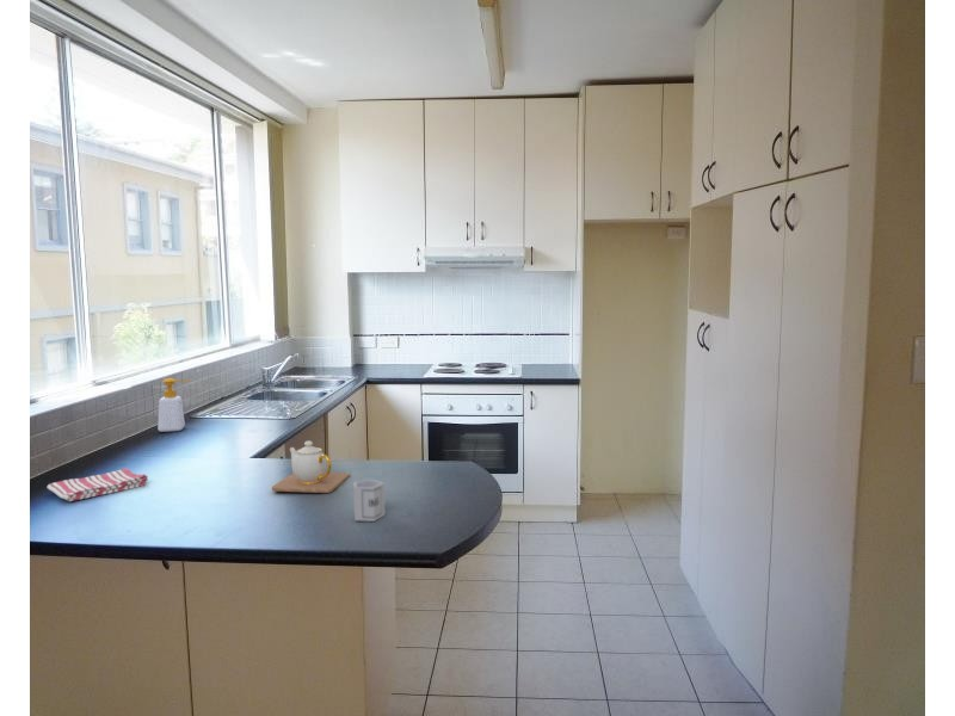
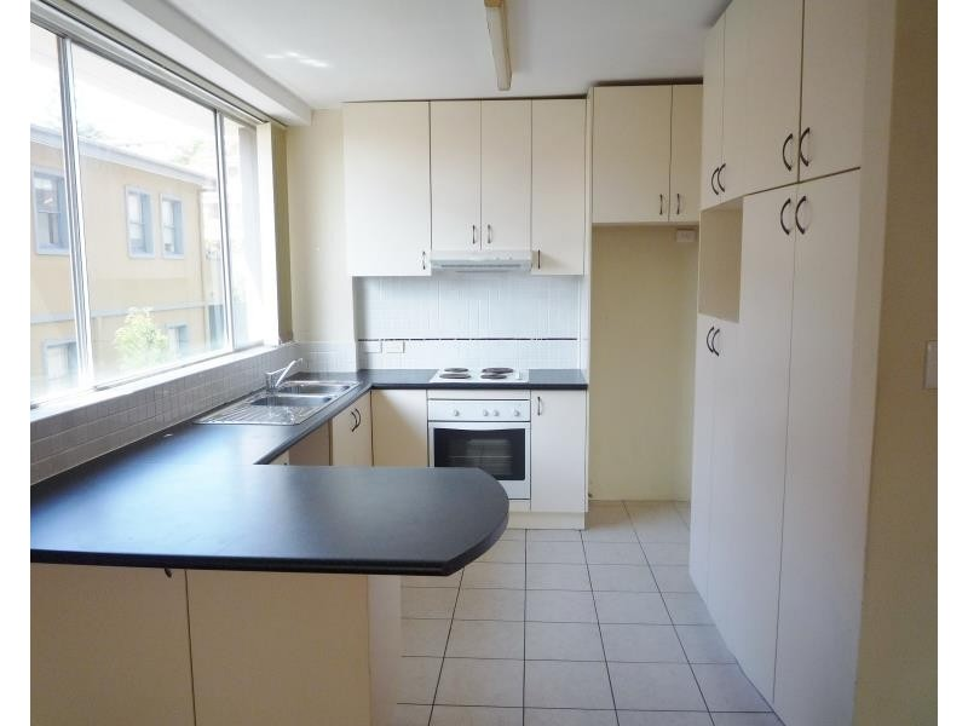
- dish towel [45,467,149,502]
- teapot [271,440,351,494]
- cup [352,479,386,523]
- soap bottle [156,377,193,433]
